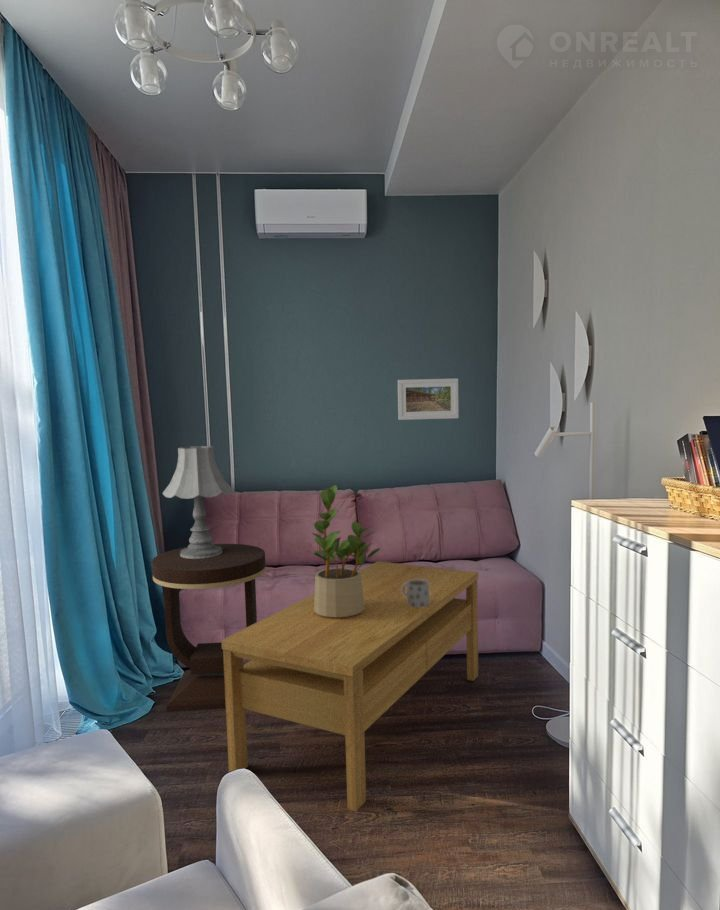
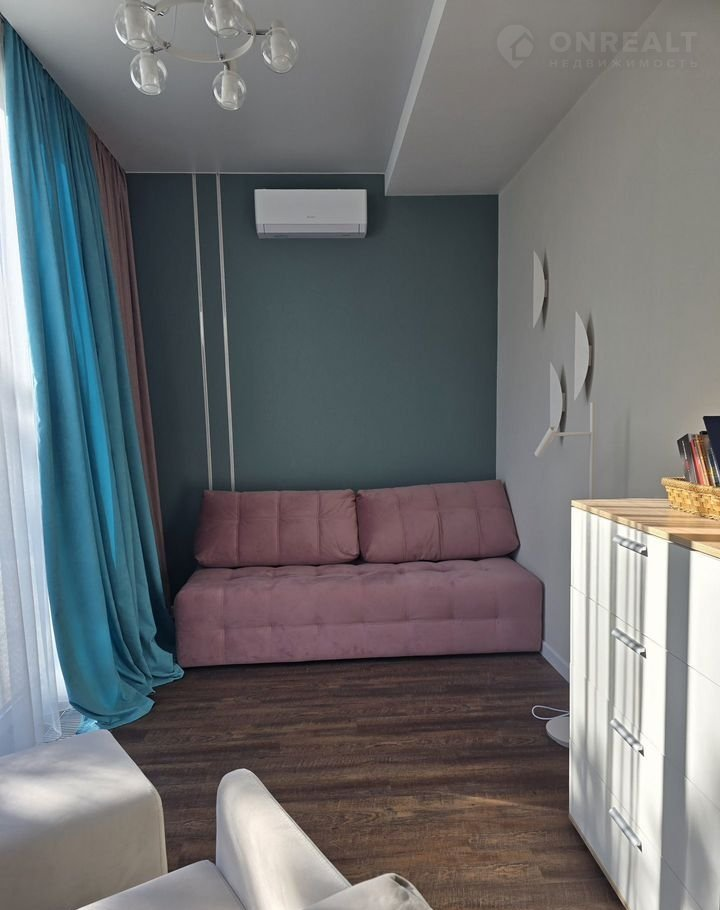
- coffee table [221,560,479,812]
- table lamp [162,445,233,559]
- mug [402,579,429,607]
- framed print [397,377,460,421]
- side table [151,543,267,712]
- potted plant [311,484,381,617]
